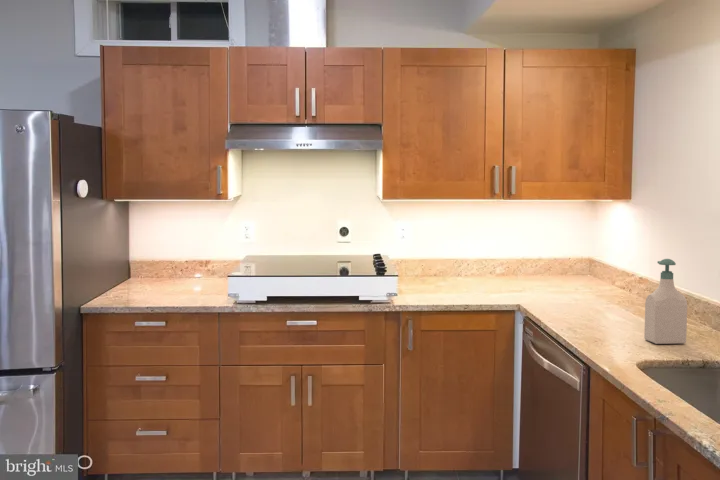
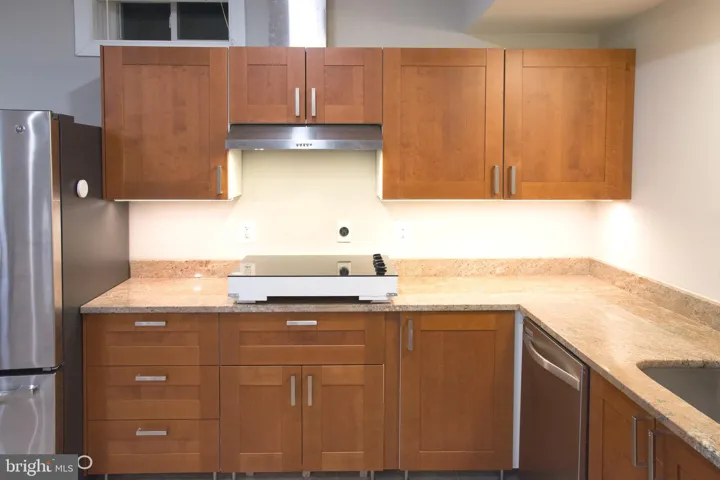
- soap bottle [643,258,688,345]
